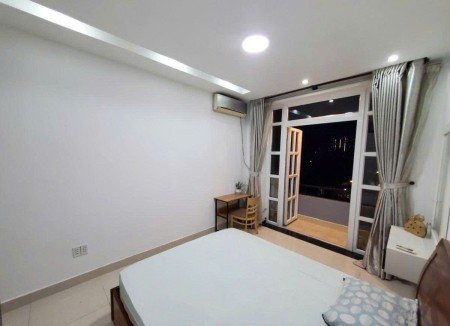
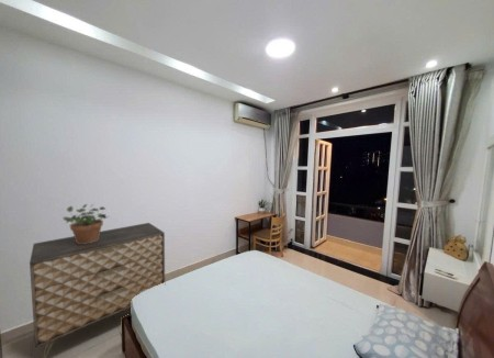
+ potted plant [63,202,109,244]
+ dresser [29,222,166,358]
